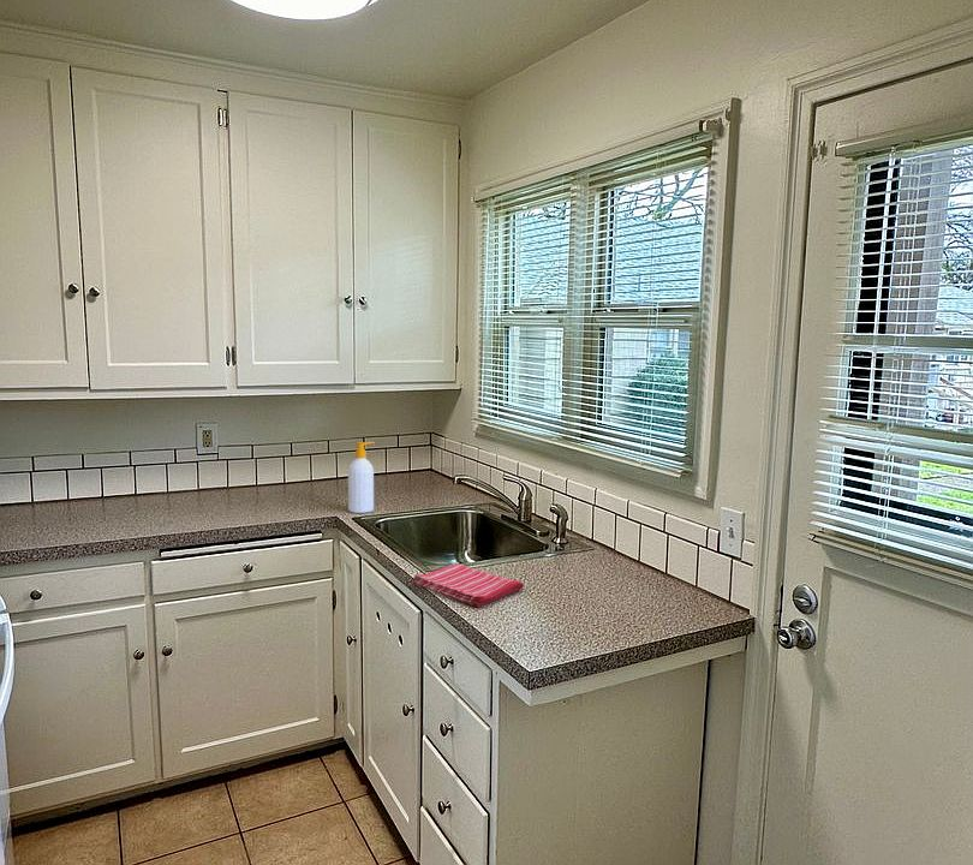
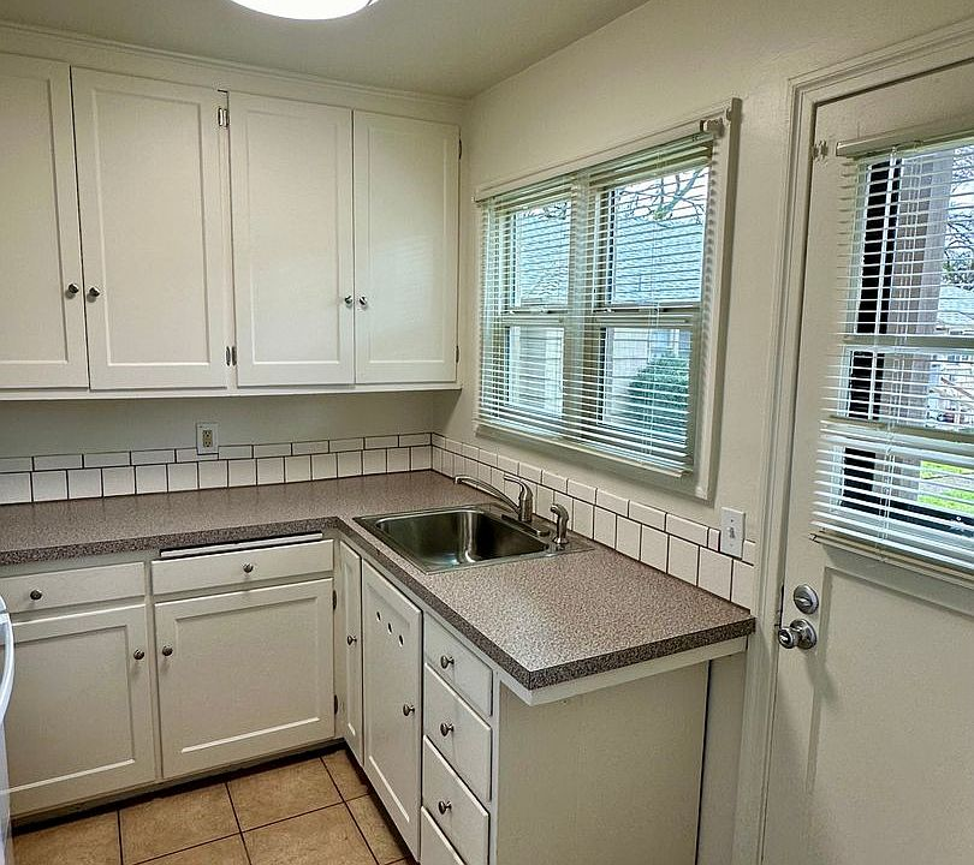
- soap bottle [347,441,376,514]
- dish towel [411,562,525,608]
